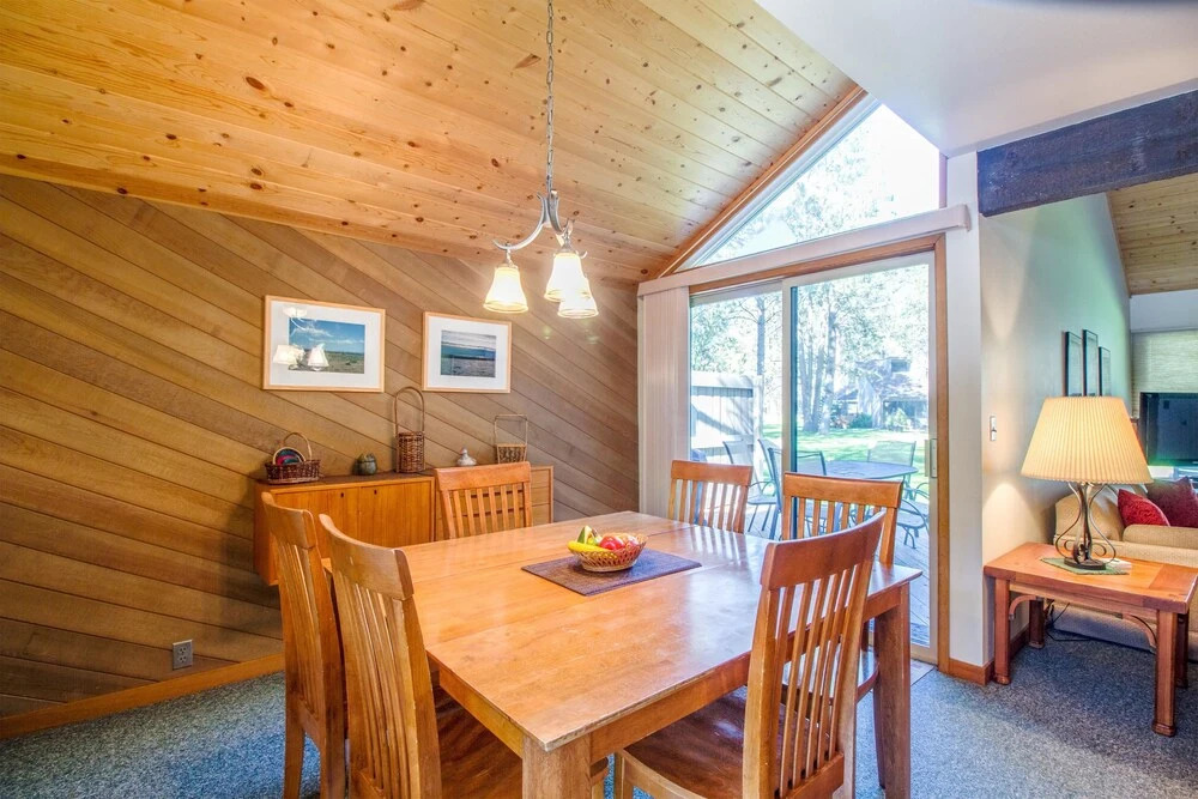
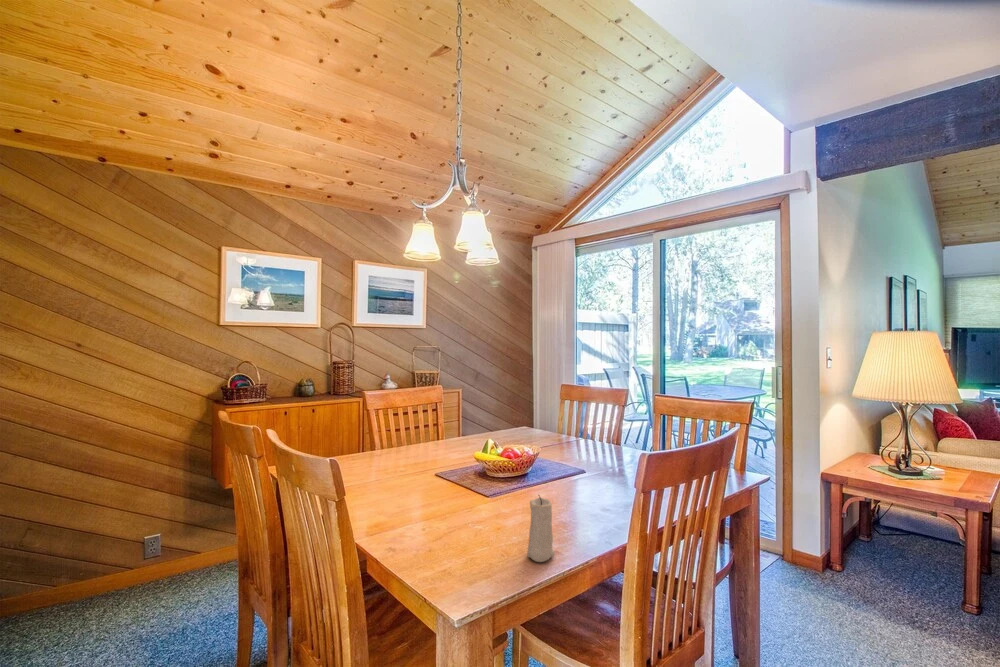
+ candle [526,493,556,563]
